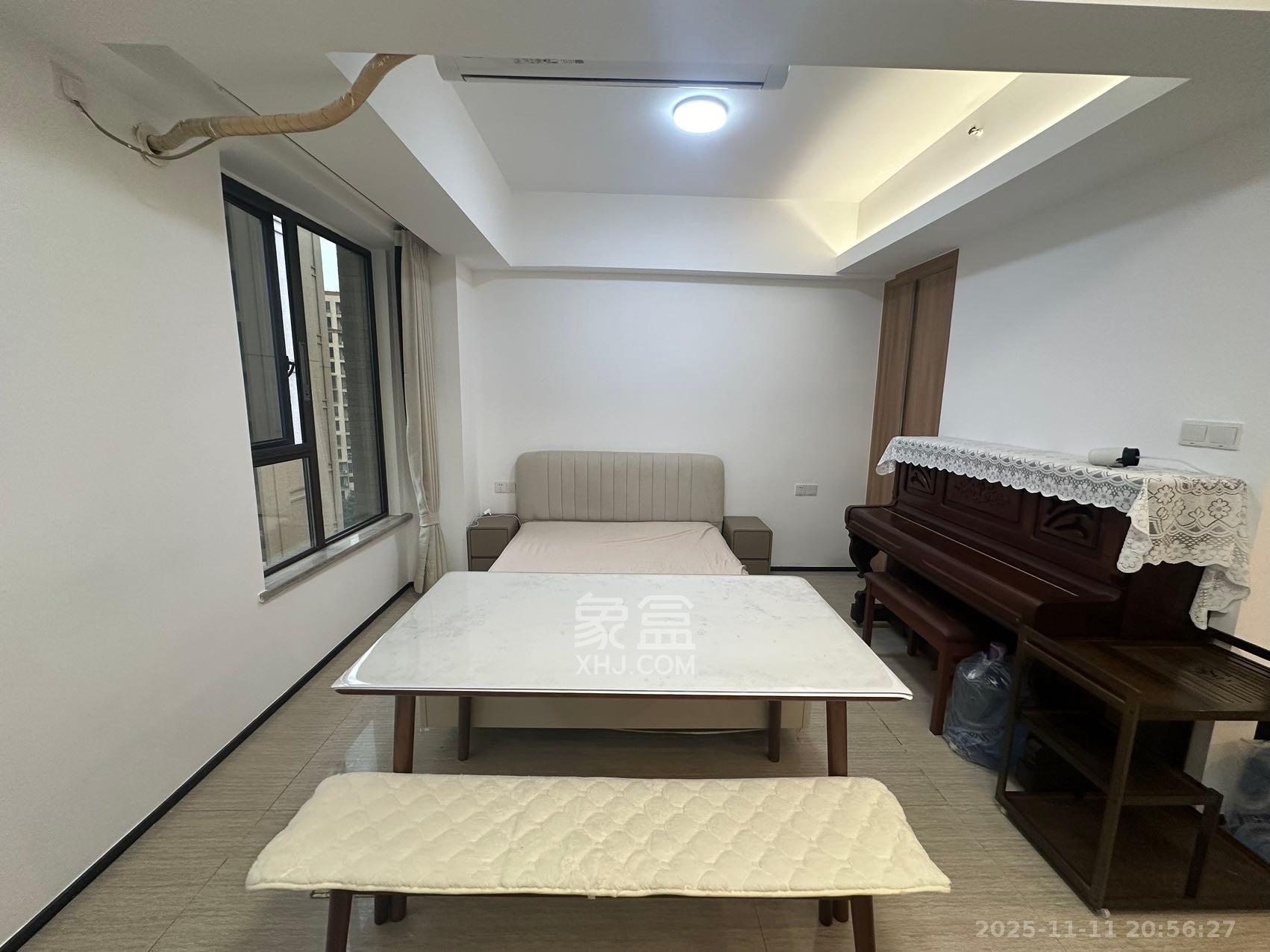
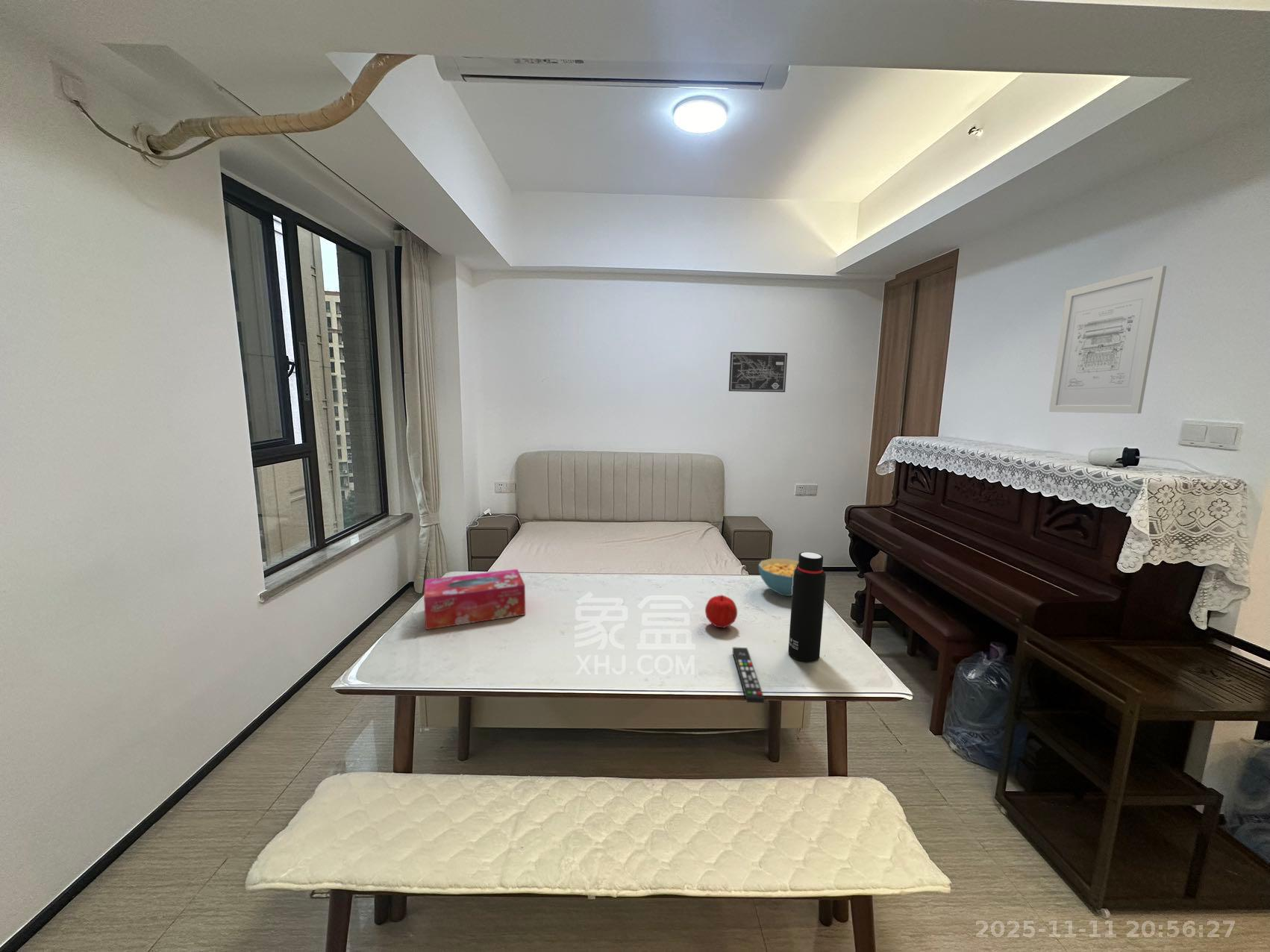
+ wall art [728,351,788,393]
+ tissue box [423,569,526,630]
+ fruit [704,595,738,629]
+ water bottle [787,551,827,663]
+ wall art [1048,265,1167,414]
+ cereal bowl [757,558,798,597]
+ remote control [732,646,765,704]
